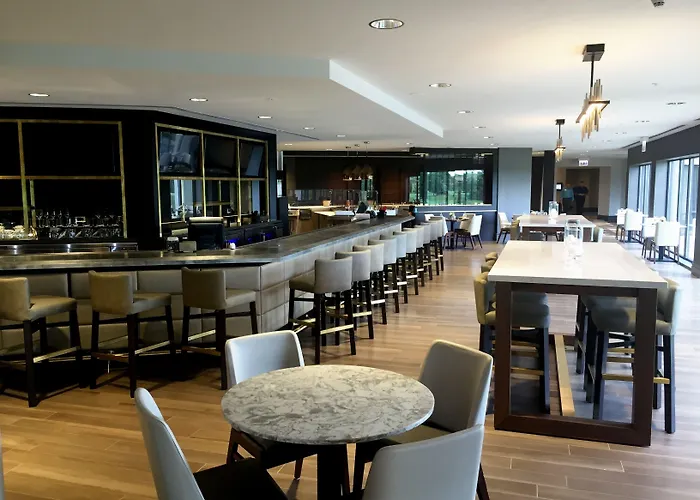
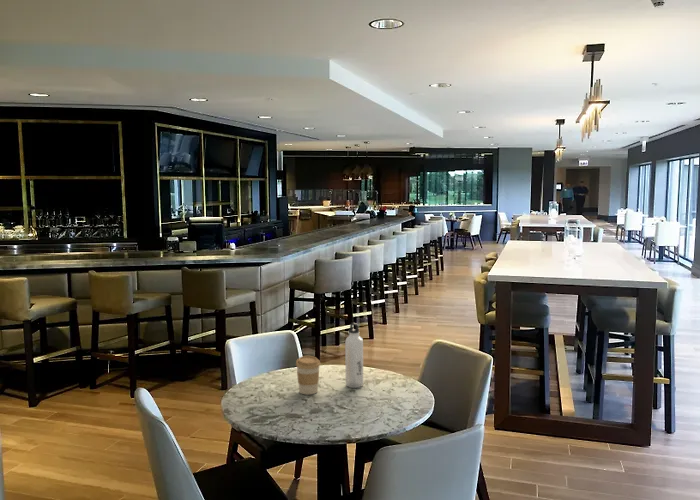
+ coffee cup [295,355,321,395]
+ water bottle [344,322,364,389]
